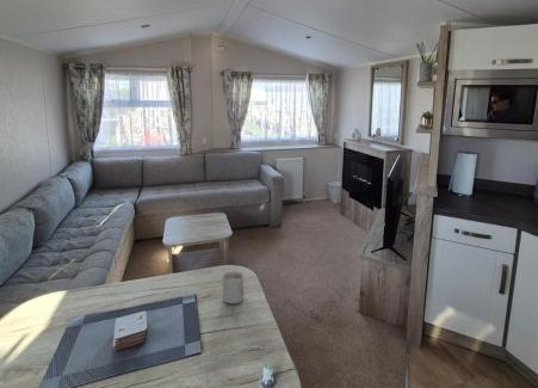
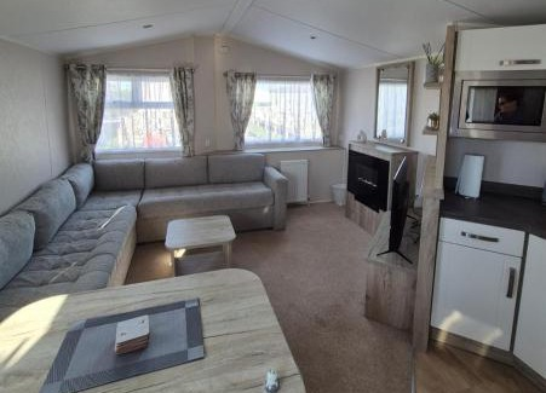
- mug [221,271,245,304]
